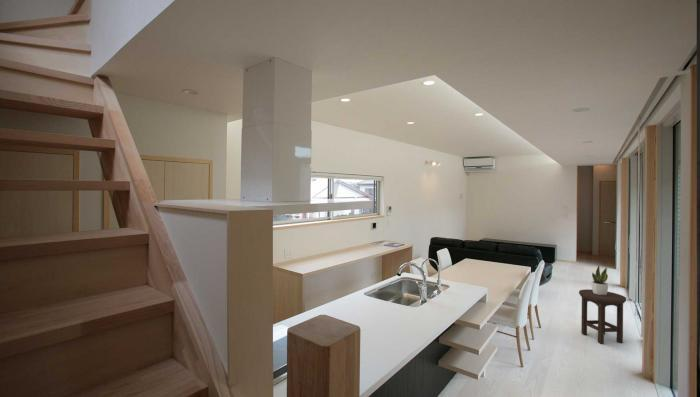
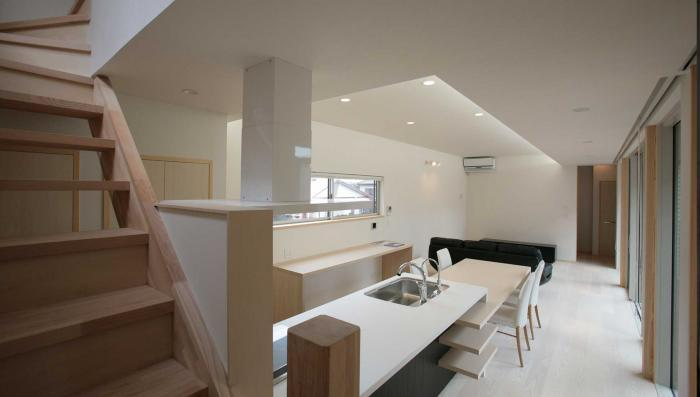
- potted plant [591,265,609,295]
- stool [578,288,627,345]
